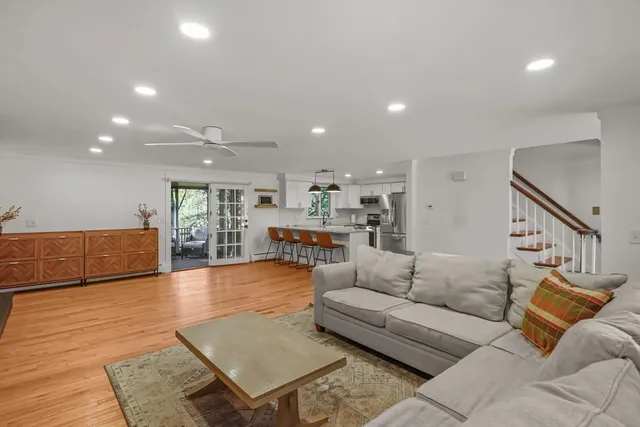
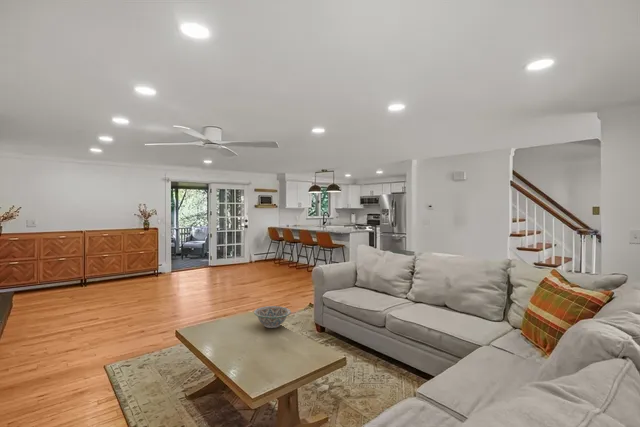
+ decorative bowl [253,305,292,329]
